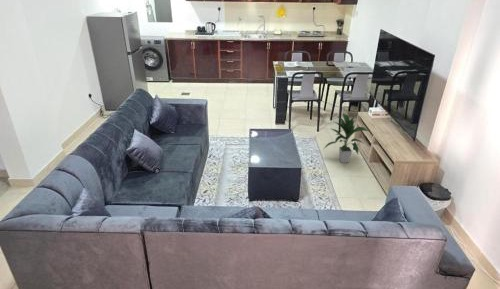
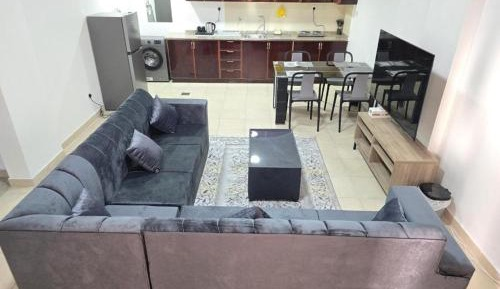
- indoor plant [323,112,370,164]
